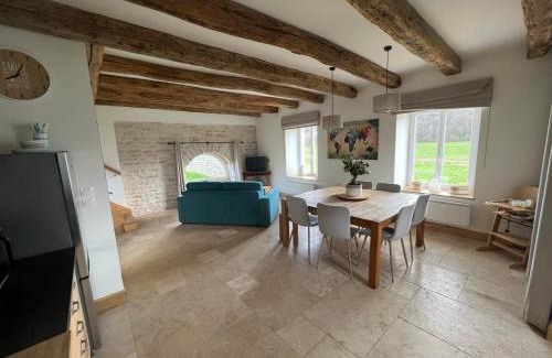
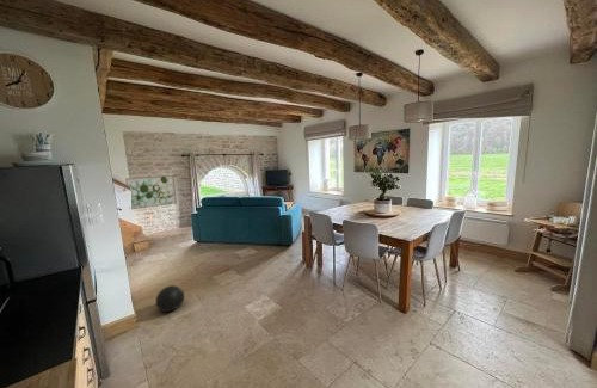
+ decorative ball [155,284,185,313]
+ wall art [124,174,178,210]
